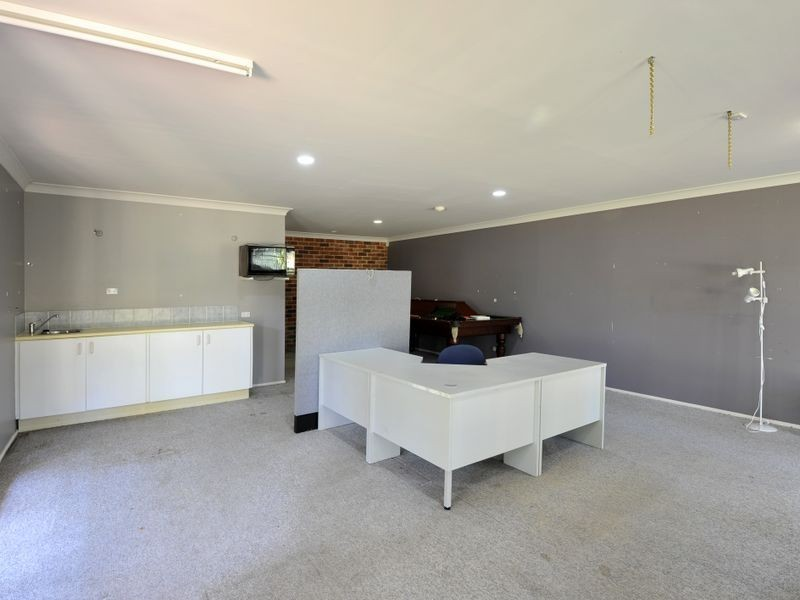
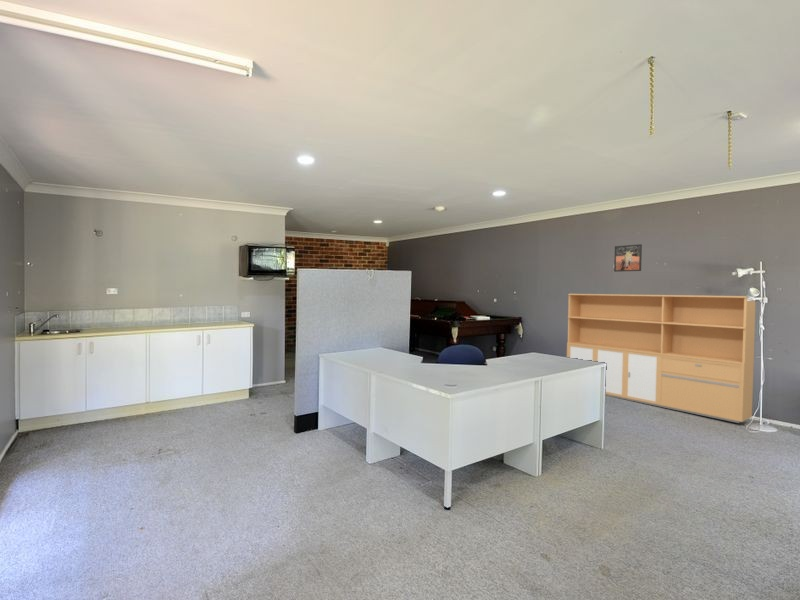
+ storage cabinet [566,293,757,424]
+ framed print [613,243,643,273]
